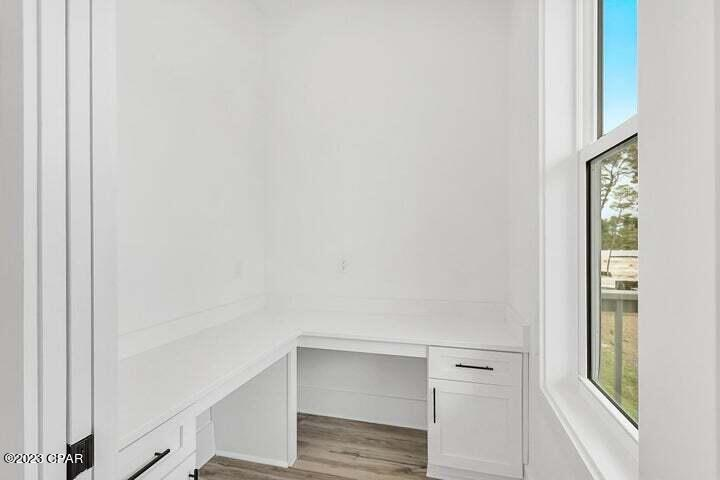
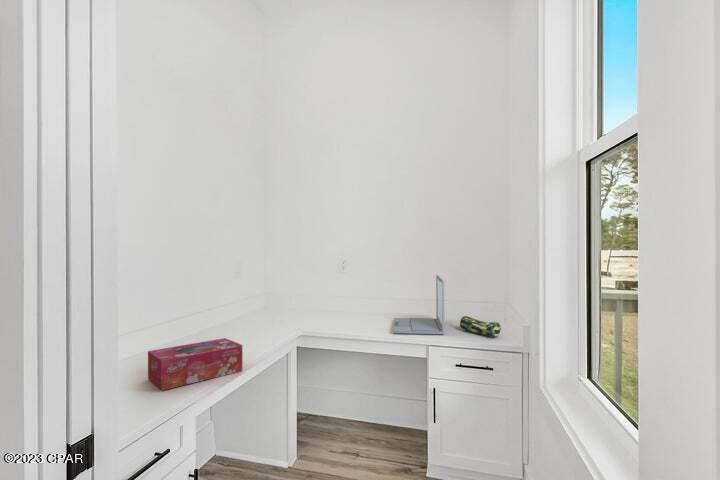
+ tissue box [147,337,243,391]
+ pencil case [459,315,502,338]
+ laptop [392,274,446,335]
